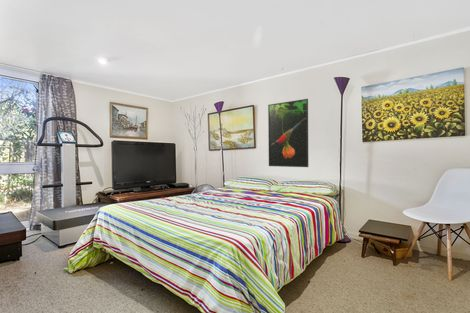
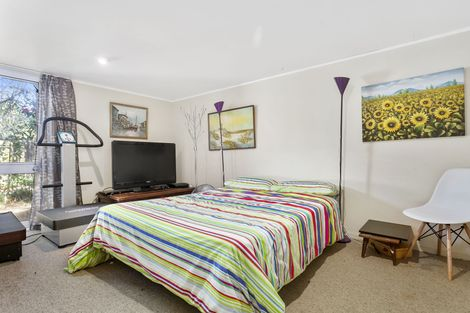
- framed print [267,98,309,168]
